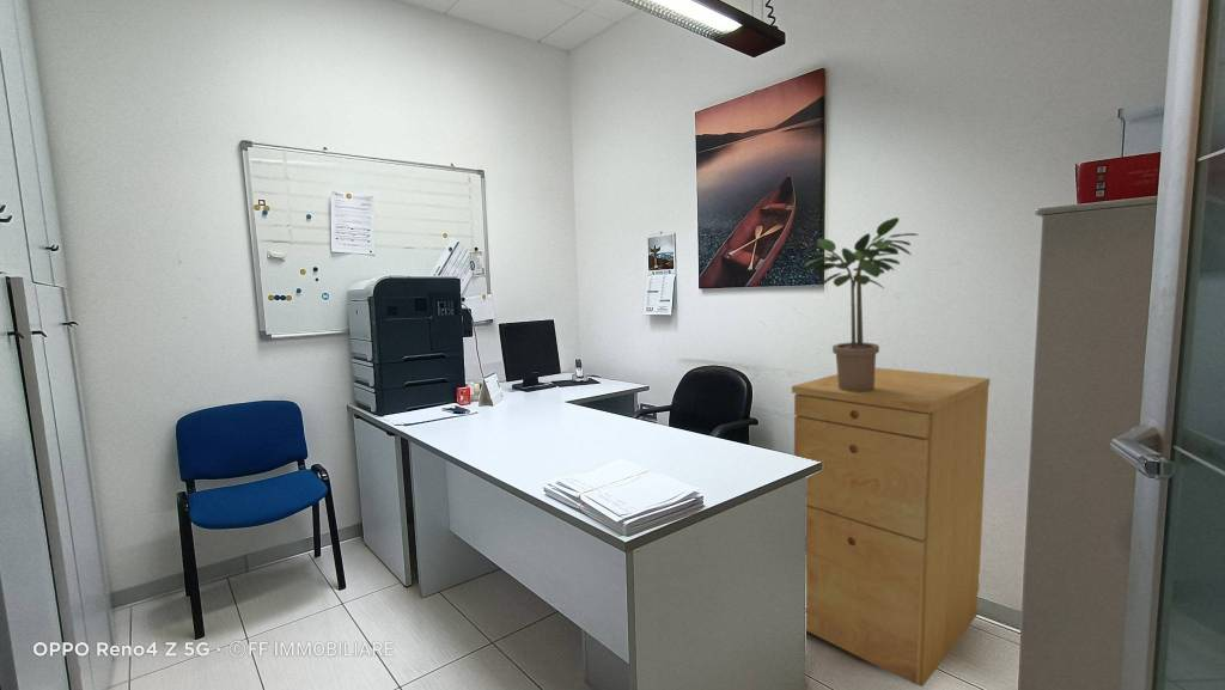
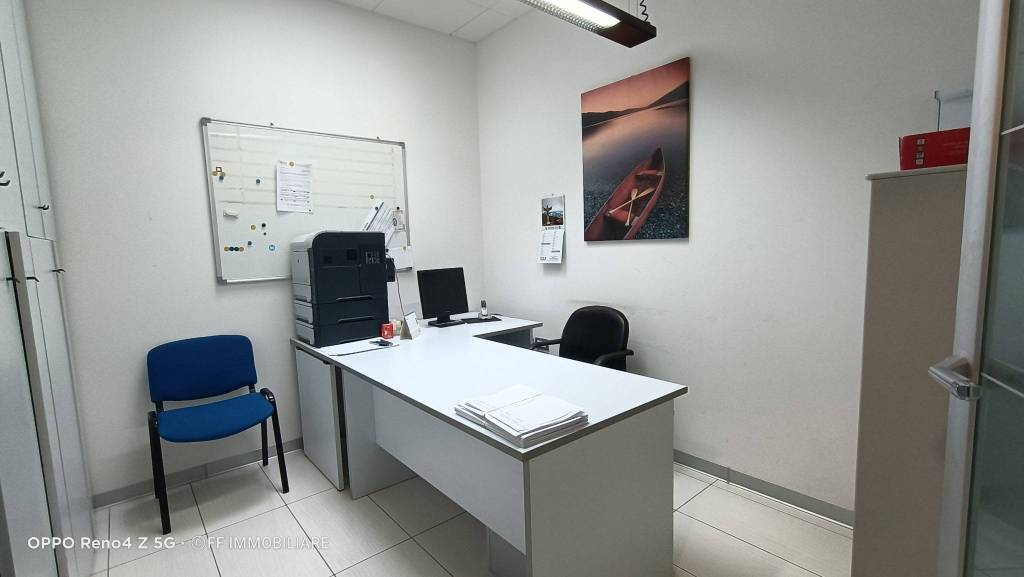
- filing cabinet [791,367,991,688]
- potted plant [802,216,920,392]
